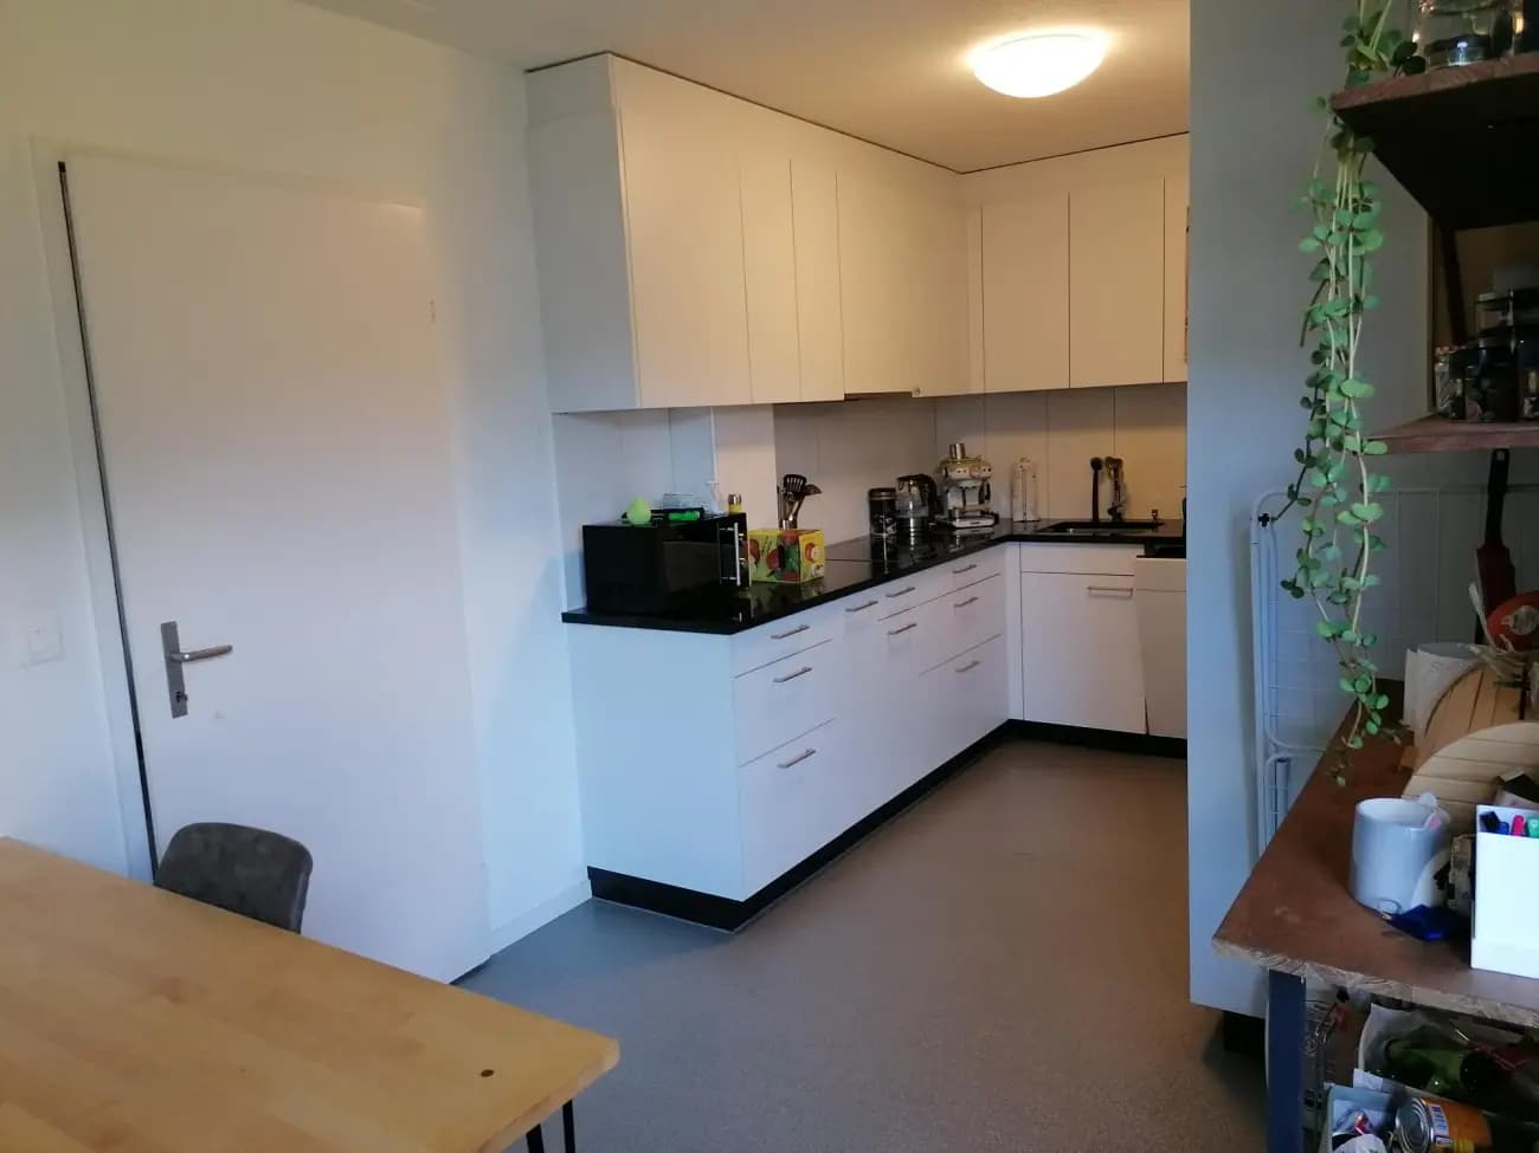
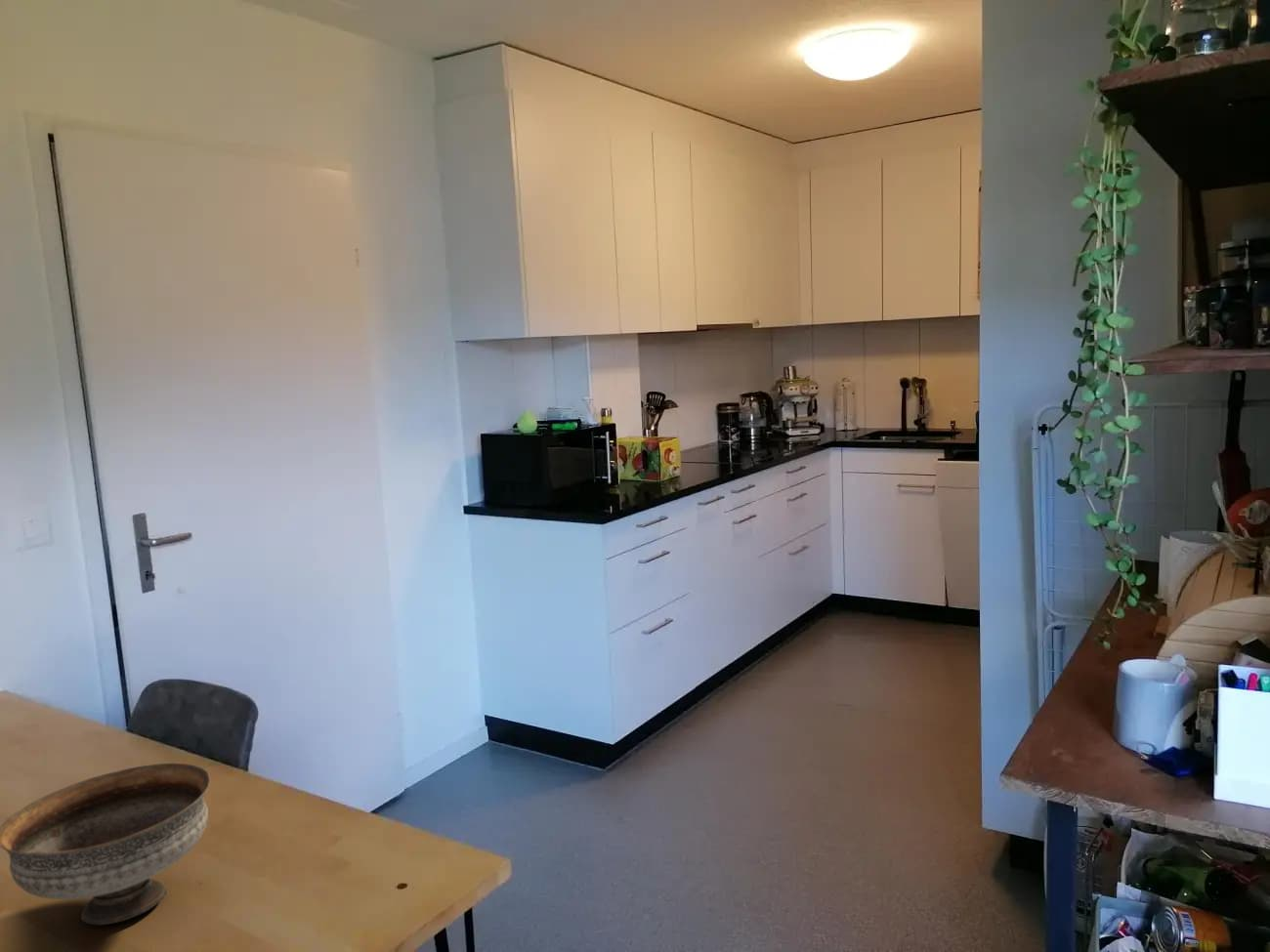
+ bowl [0,762,211,926]
